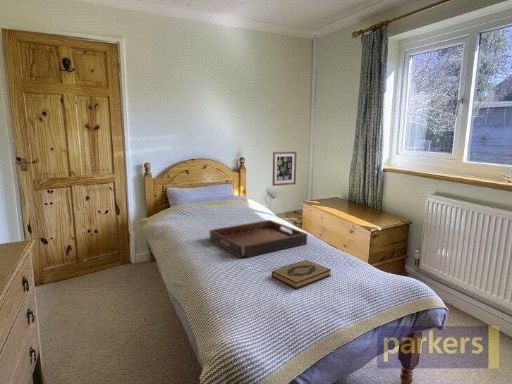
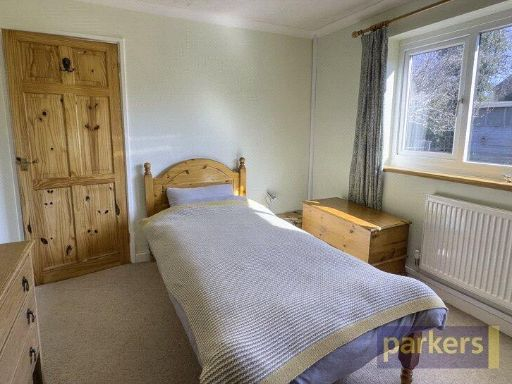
- hardback book [271,259,332,290]
- serving tray [208,219,308,259]
- wall art [272,151,298,187]
